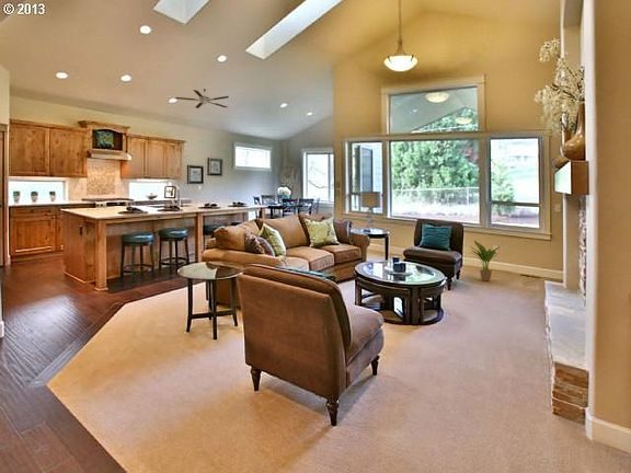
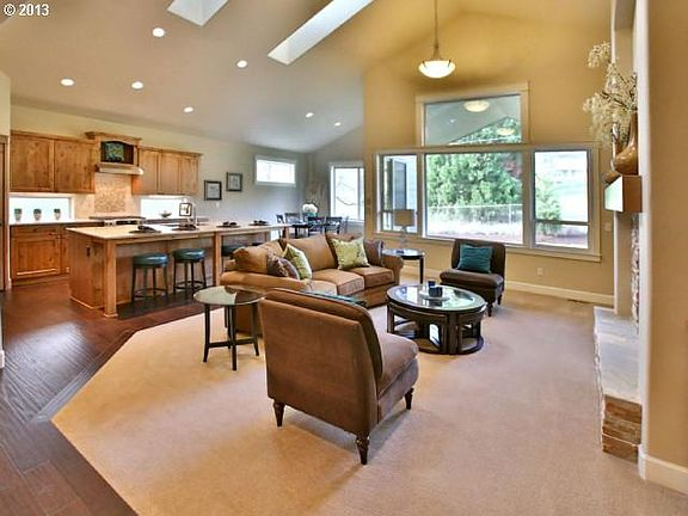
- potted plant [470,239,501,282]
- ceiling fan [174,88,230,109]
